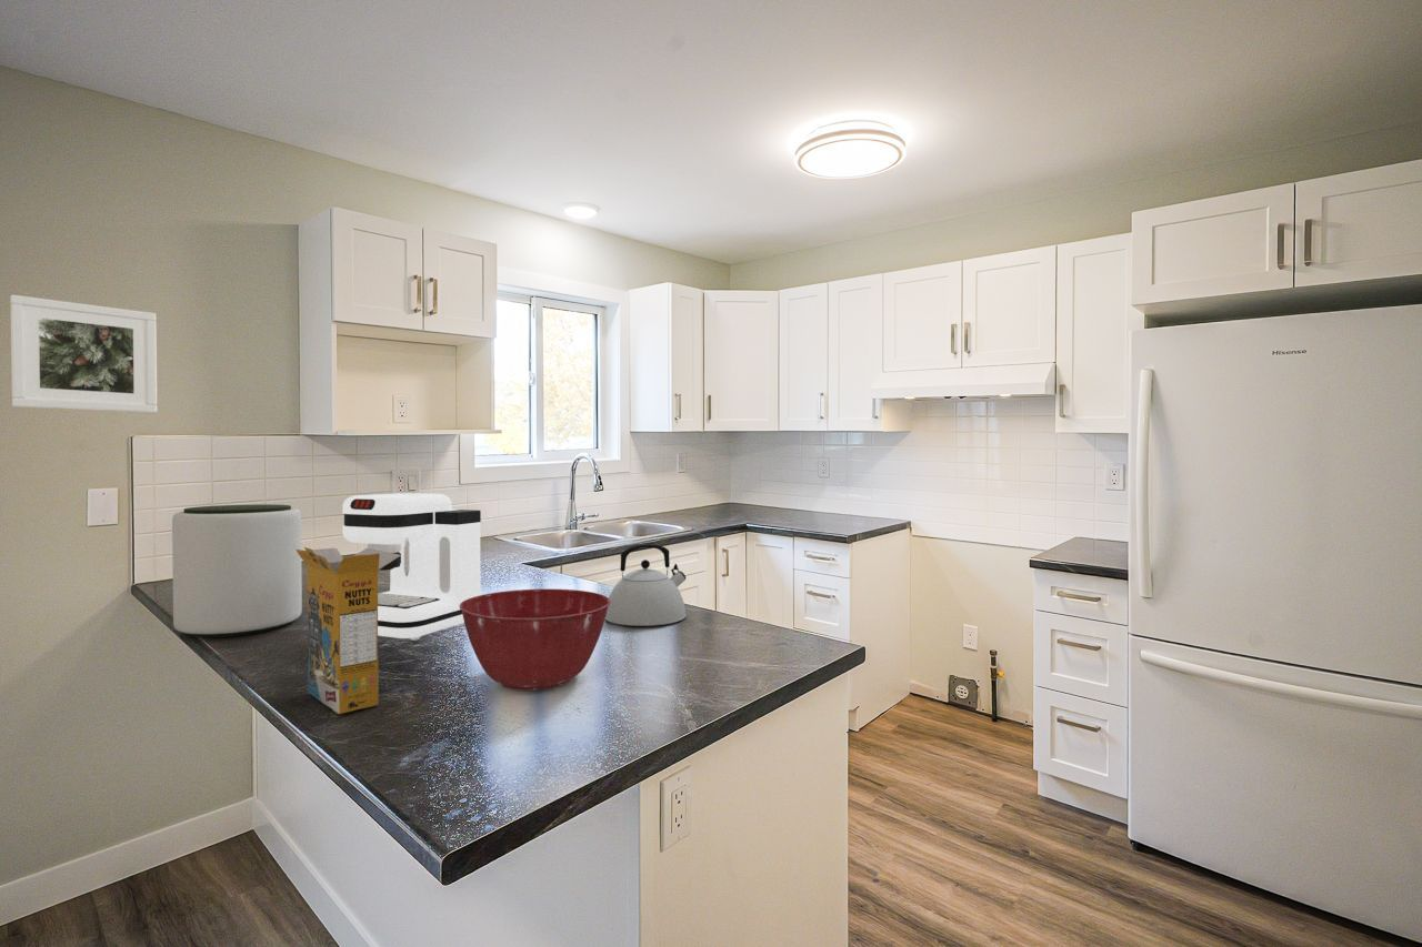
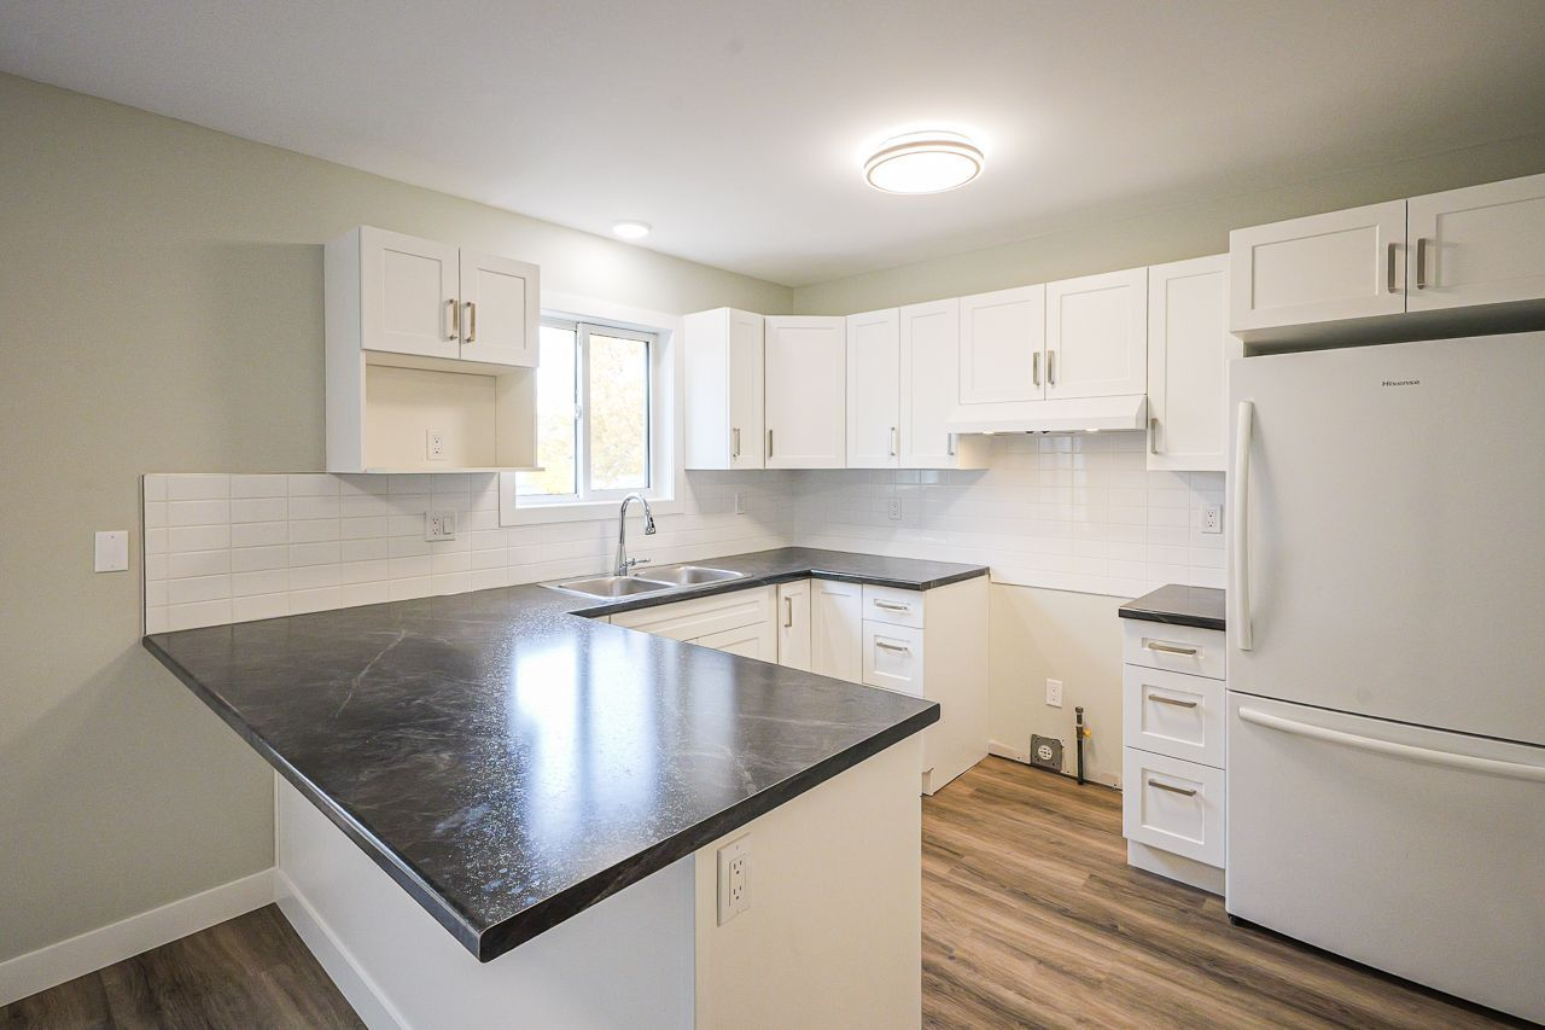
- kettle [605,543,687,627]
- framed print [9,294,158,414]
- coffee maker [341,492,483,642]
- mixing bowl [460,587,611,692]
- cereal box [297,546,401,715]
- plant pot [171,503,303,638]
